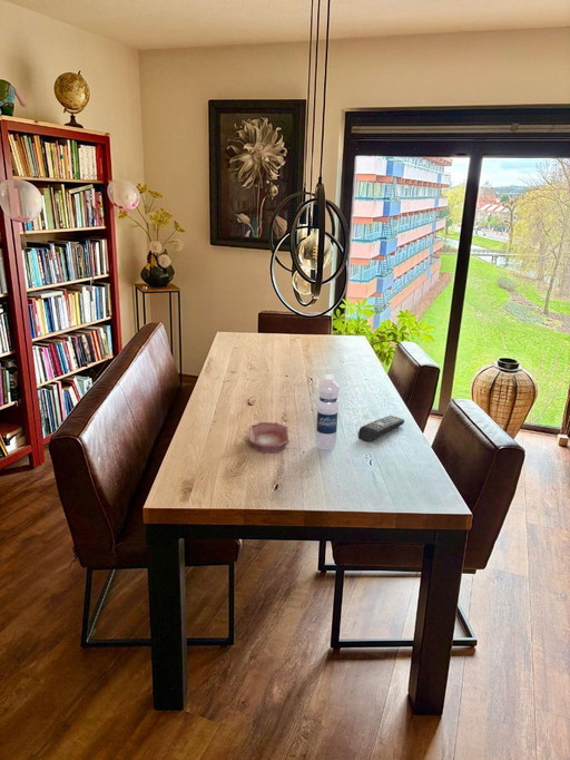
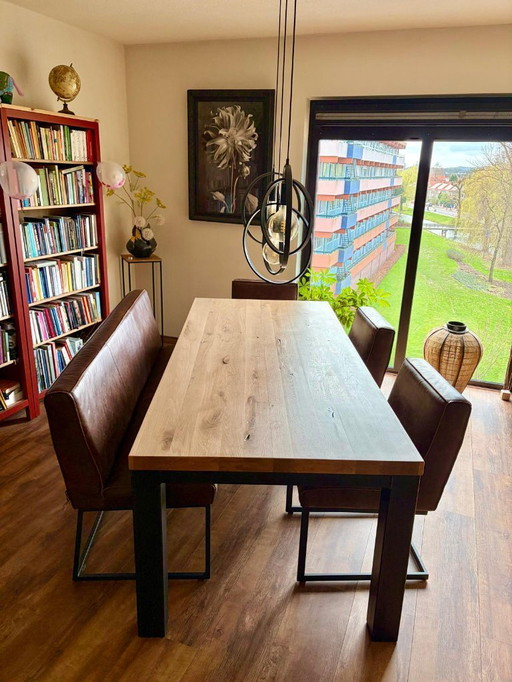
- remote control [357,415,405,444]
- bowl [248,421,291,455]
- water bottle [315,373,341,450]
